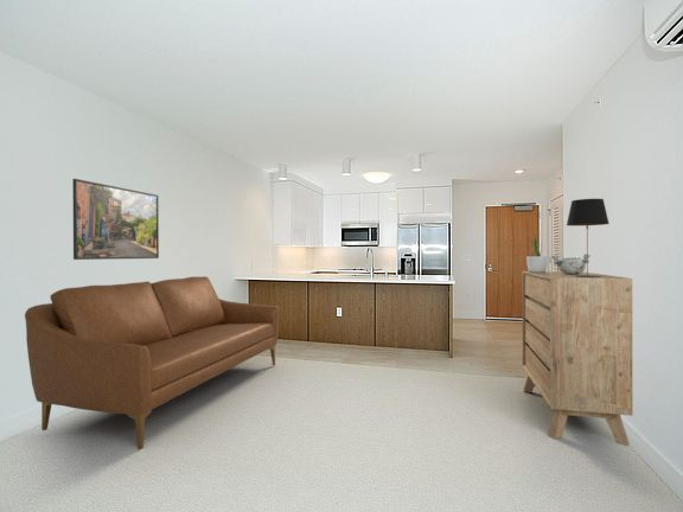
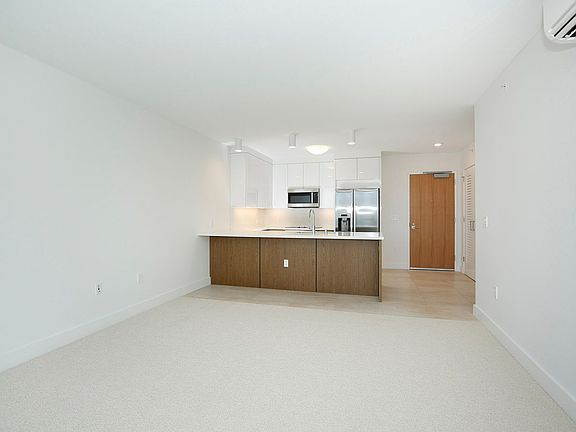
- dresser [521,270,633,448]
- decorative bowl [550,252,592,275]
- sofa [24,275,280,450]
- potted plant [525,232,549,273]
- table lamp [566,198,611,277]
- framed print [71,178,160,261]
